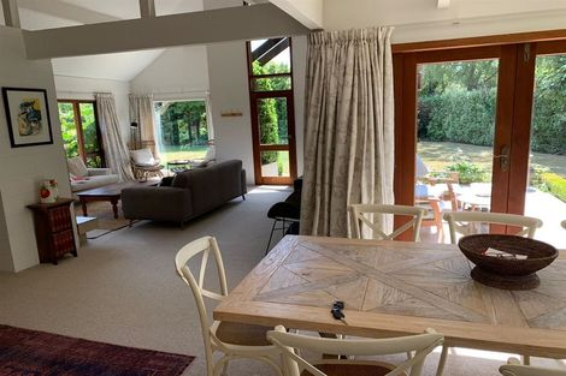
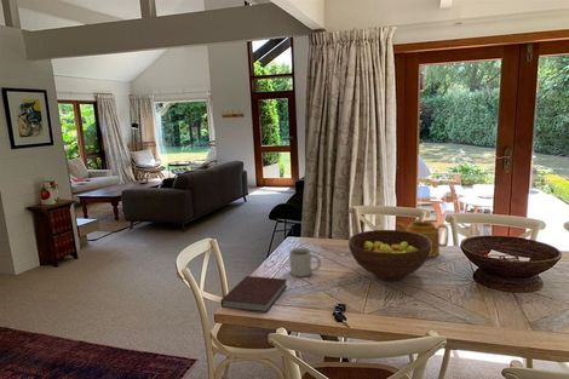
+ notebook [219,275,288,314]
+ mug [288,247,322,277]
+ fruit bowl [347,229,431,282]
+ teapot [393,220,449,258]
